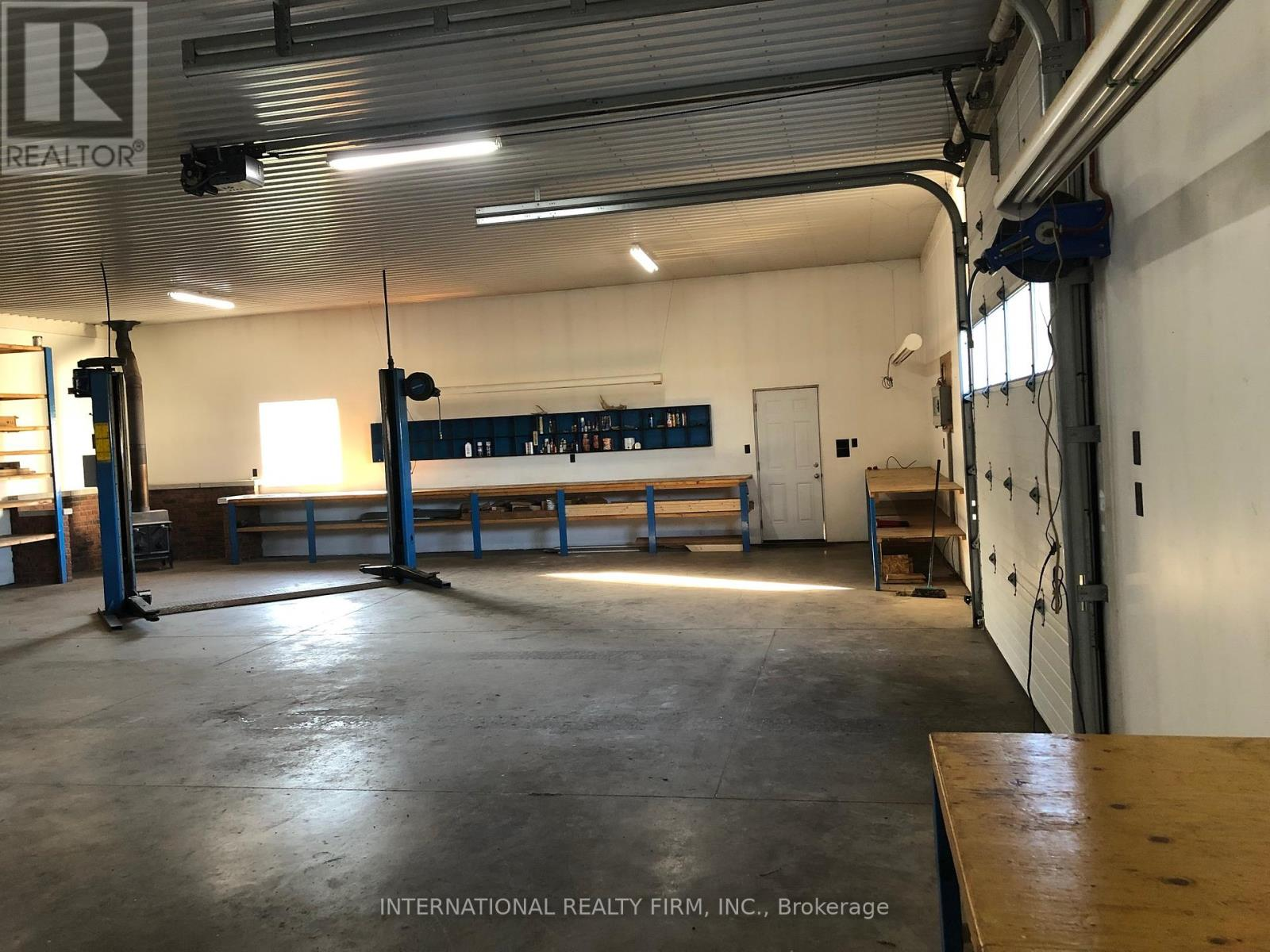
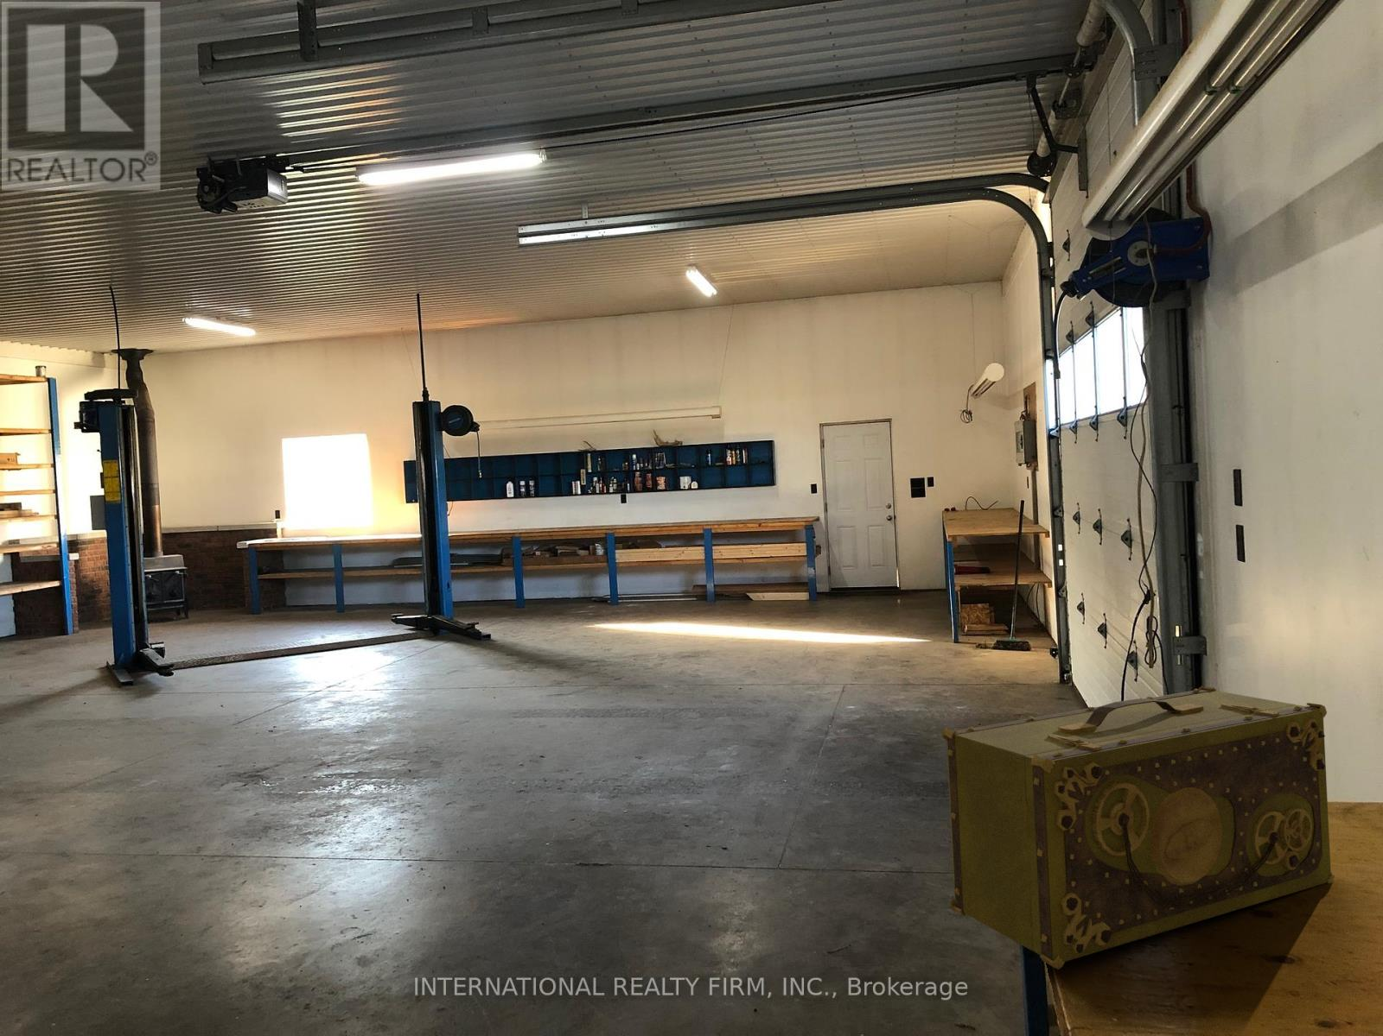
+ toolbox [941,686,1335,971]
